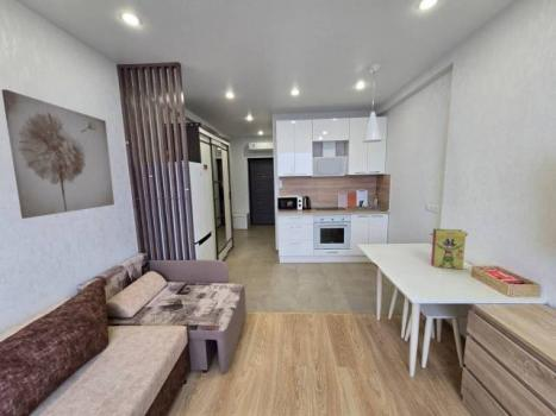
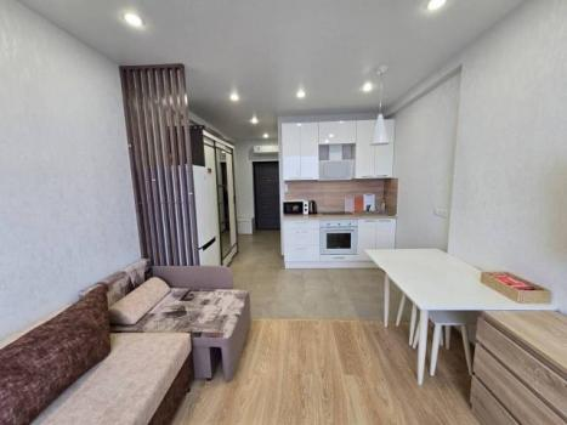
- cereal box [430,228,469,270]
- wall art [0,88,115,220]
